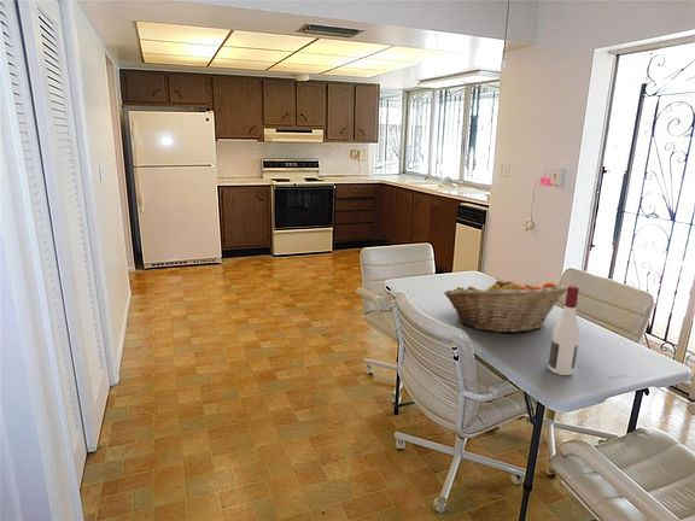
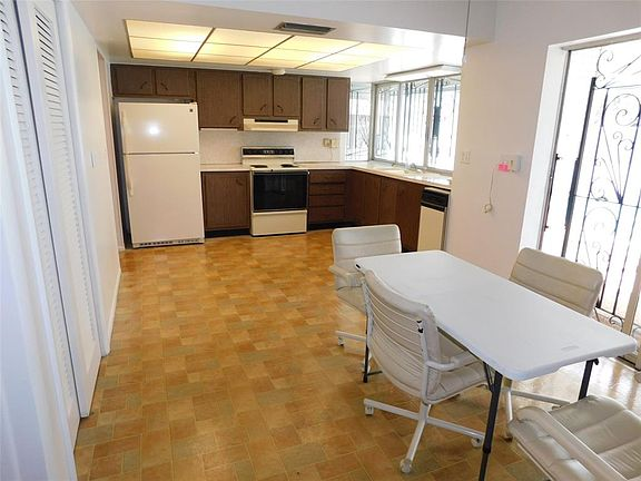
- alcohol [547,285,580,376]
- fruit basket [443,276,570,334]
